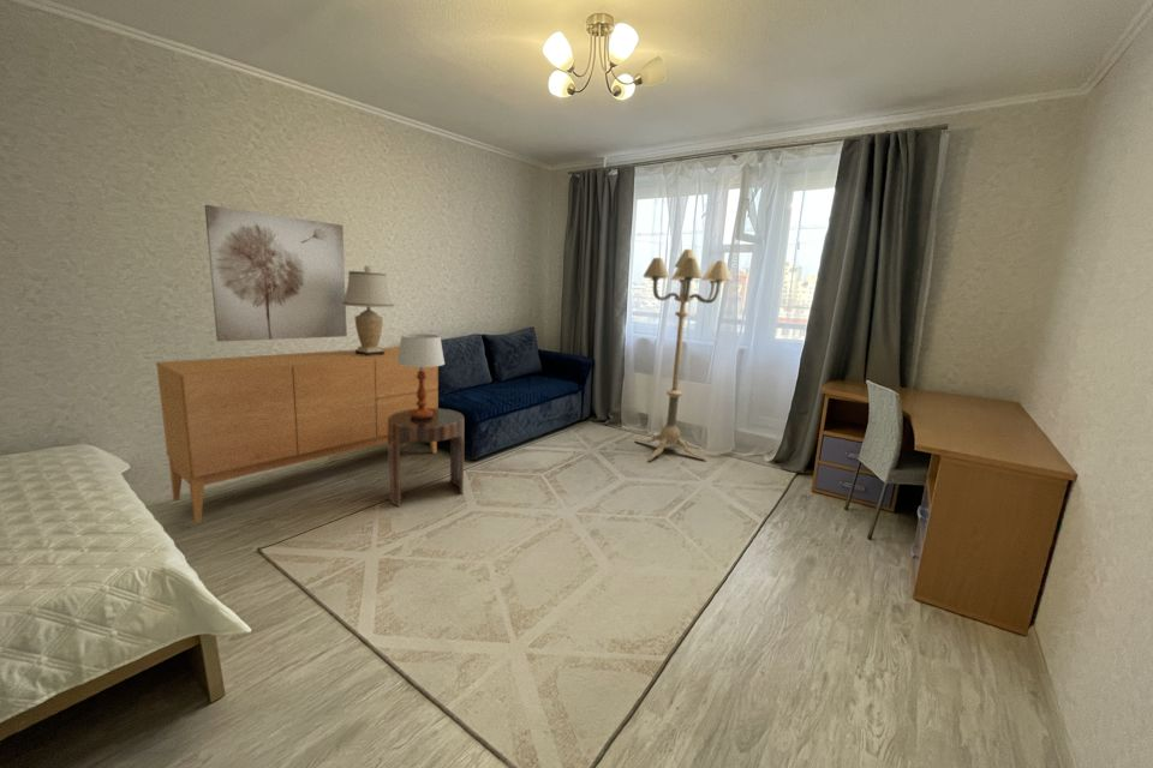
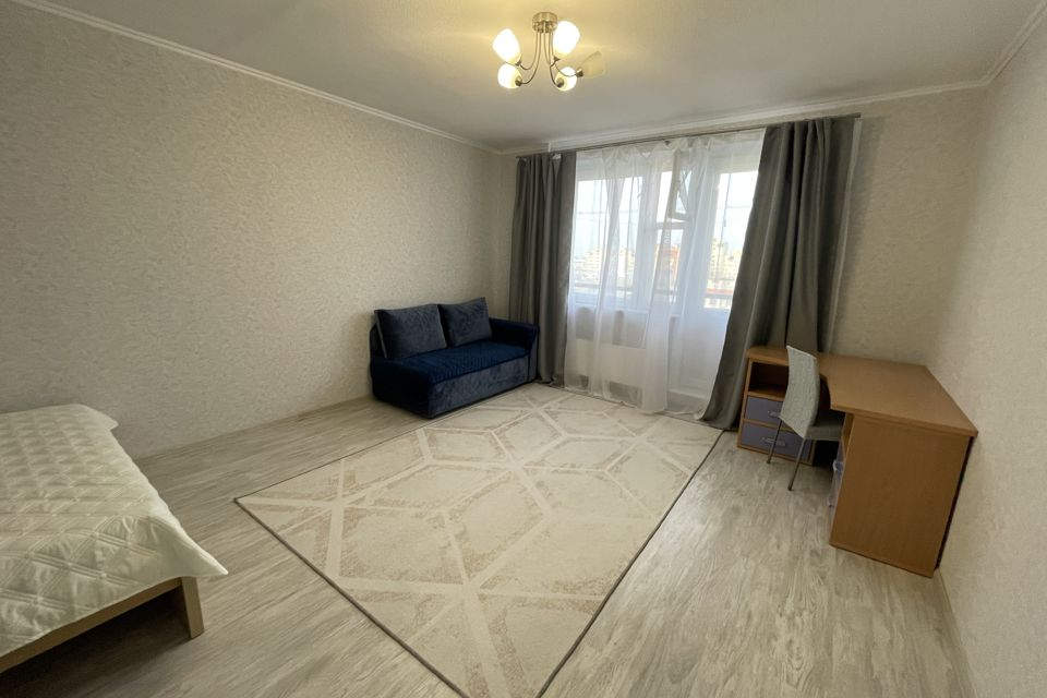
- wall art [204,204,348,343]
- sideboard [155,346,440,524]
- table lamp [341,264,396,356]
- floor lamp [633,248,734,462]
- table lamp [398,332,446,419]
- side table [387,408,465,508]
